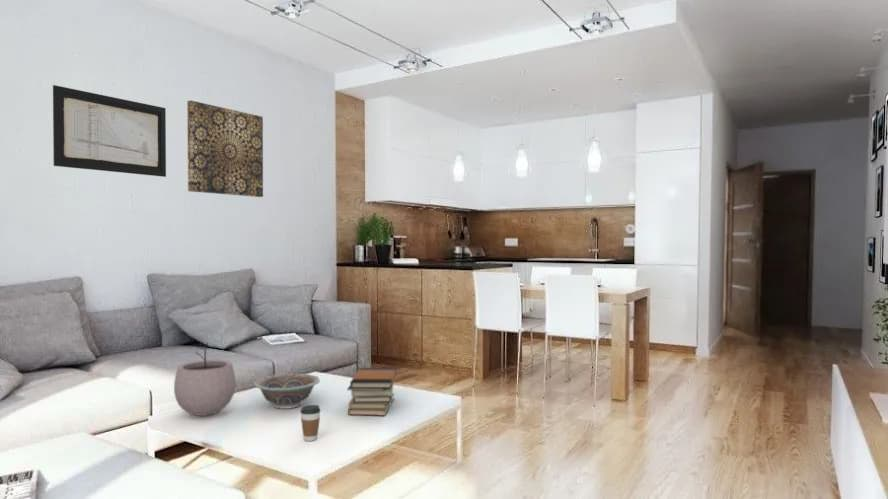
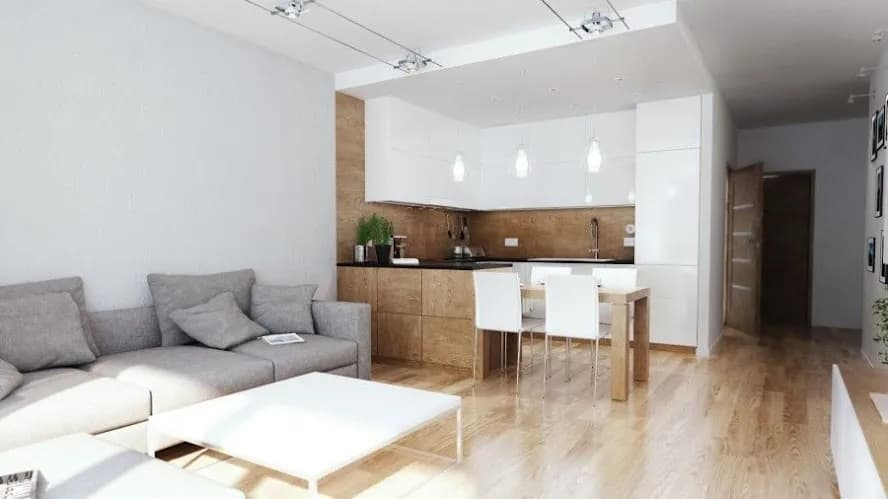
- plant pot [173,341,237,417]
- book stack [346,367,397,417]
- coffee cup [299,404,321,442]
- wall art [186,99,264,198]
- decorative bowl [253,373,321,410]
- wall art [52,84,167,178]
